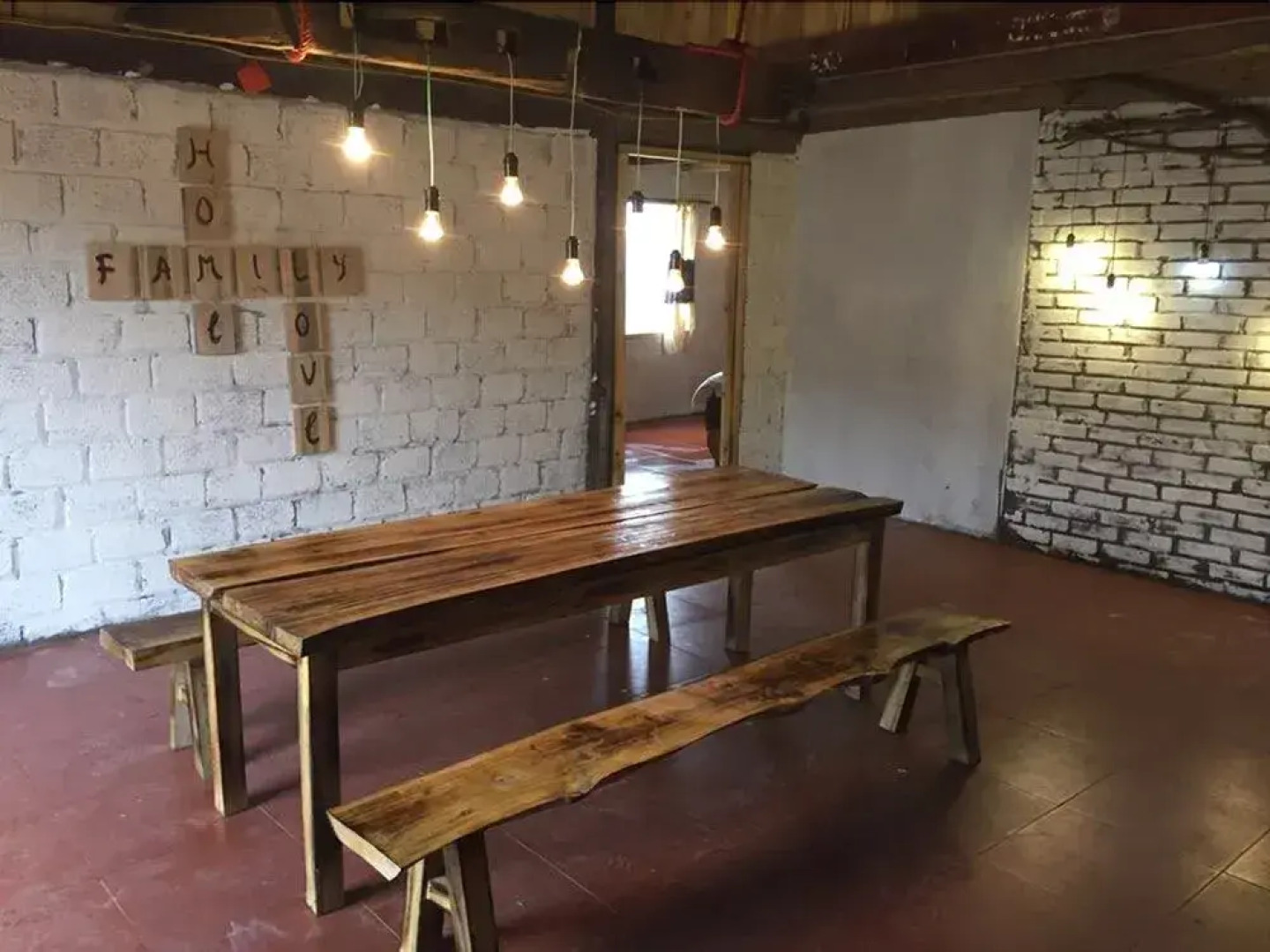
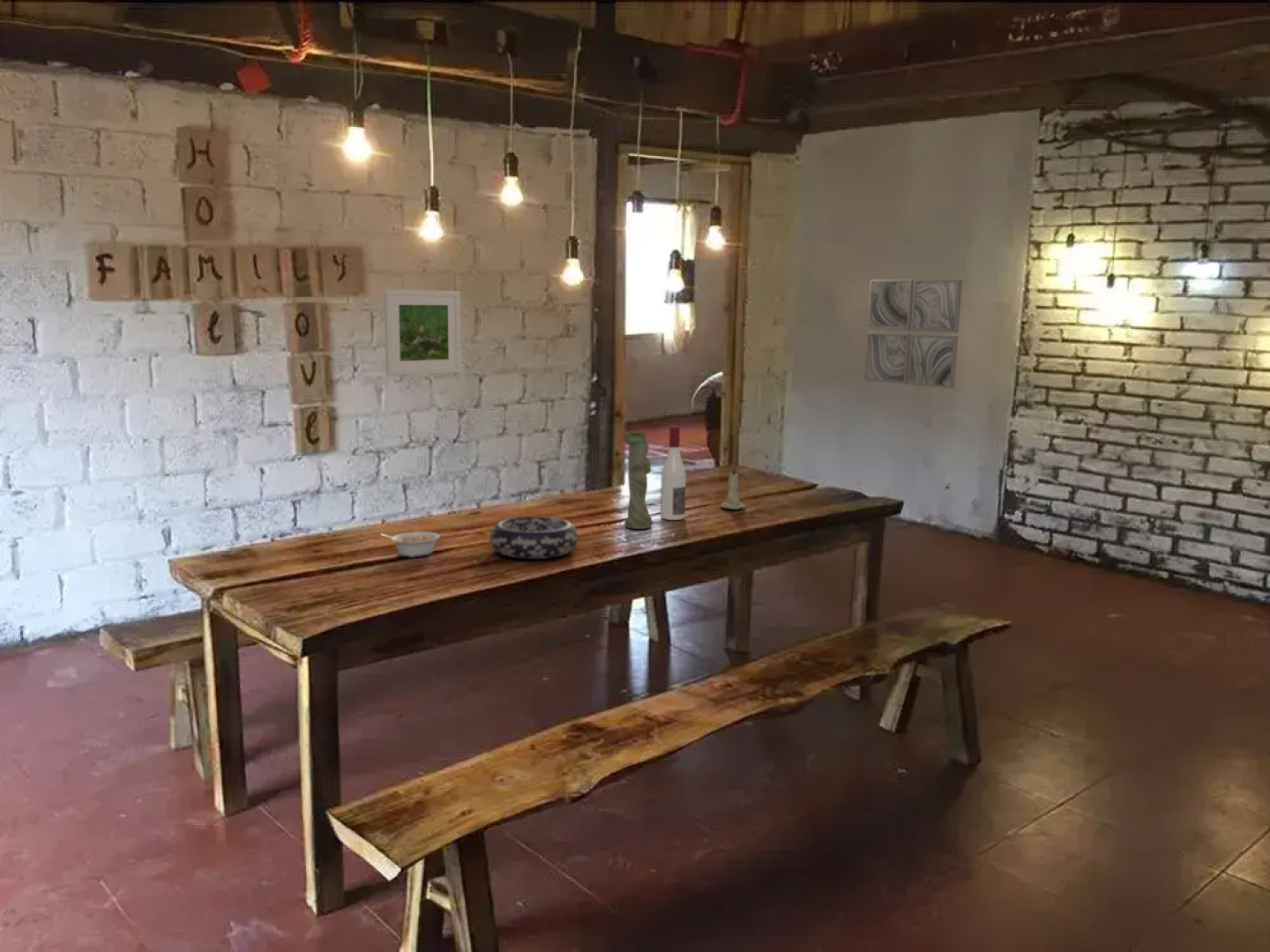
+ alcohol [660,425,687,521]
+ wall art [863,279,963,390]
+ vase [623,430,654,530]
+ candle [720,464,746,510]
+ decorative bowl [489,516,579,560]
+ legume [380,531,441,558]
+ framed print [384,289,462,376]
